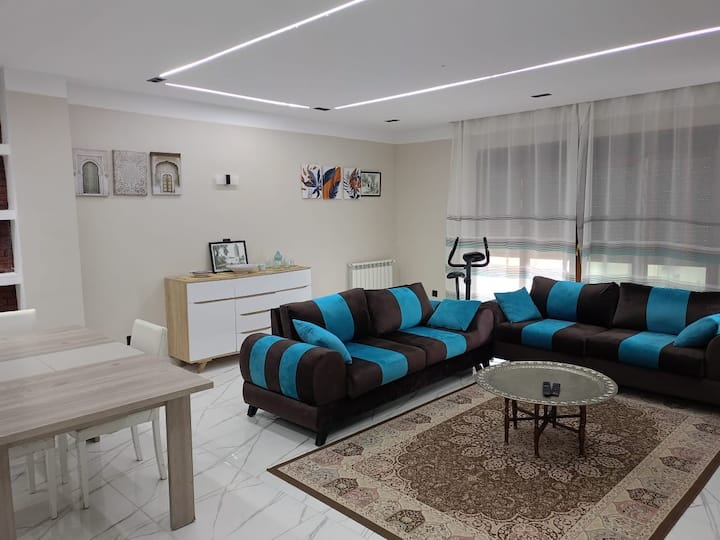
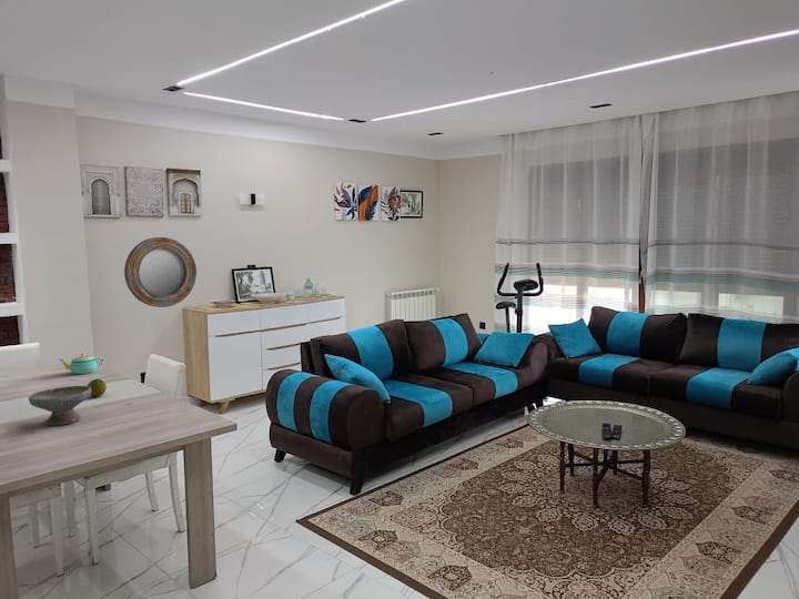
+ teapot [58,353,105,375]
+ home mirror [123,236,198,308]
+ bowl [28,385,91,426]
+ fruit [87,378,108,398]
